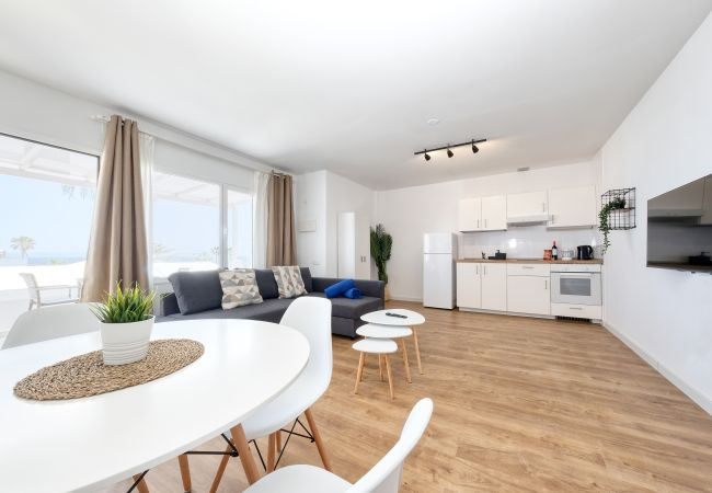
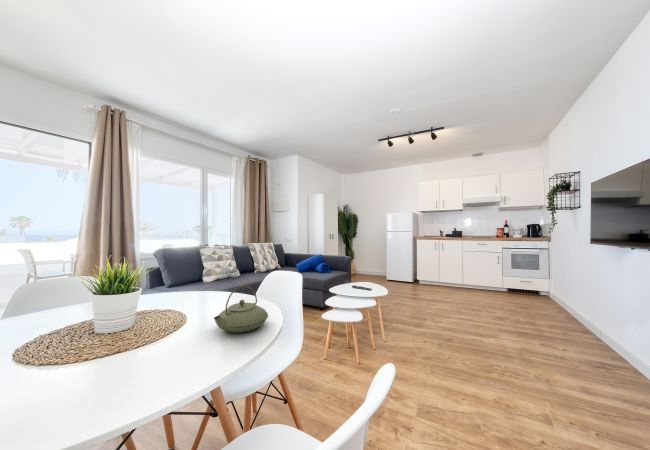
+ teapot [213,285,269,333]
